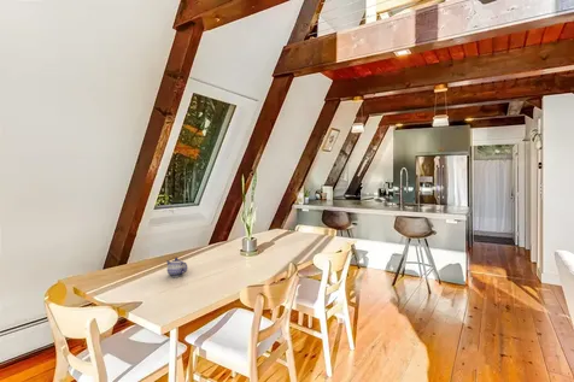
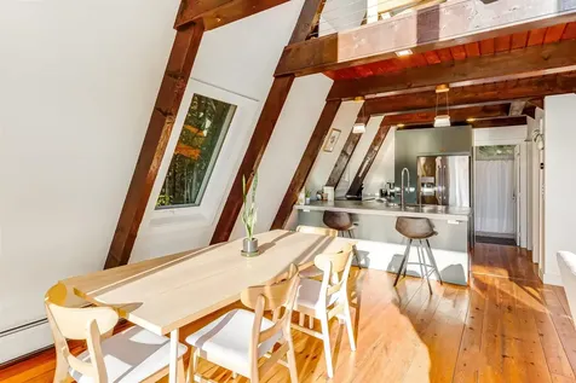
- teapot [165,257,189,278]
